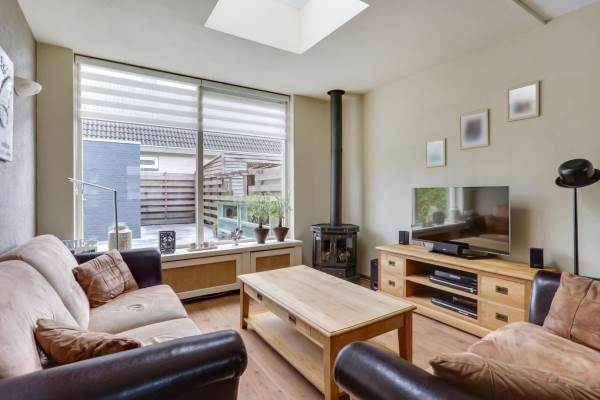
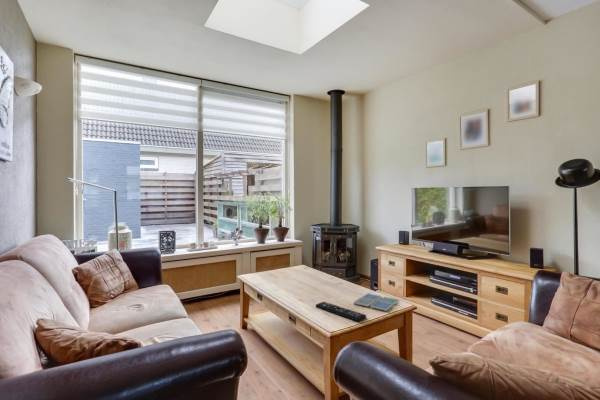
+ drink coaster [352,293,400,312]
+ remote control [315,301,367,322]
